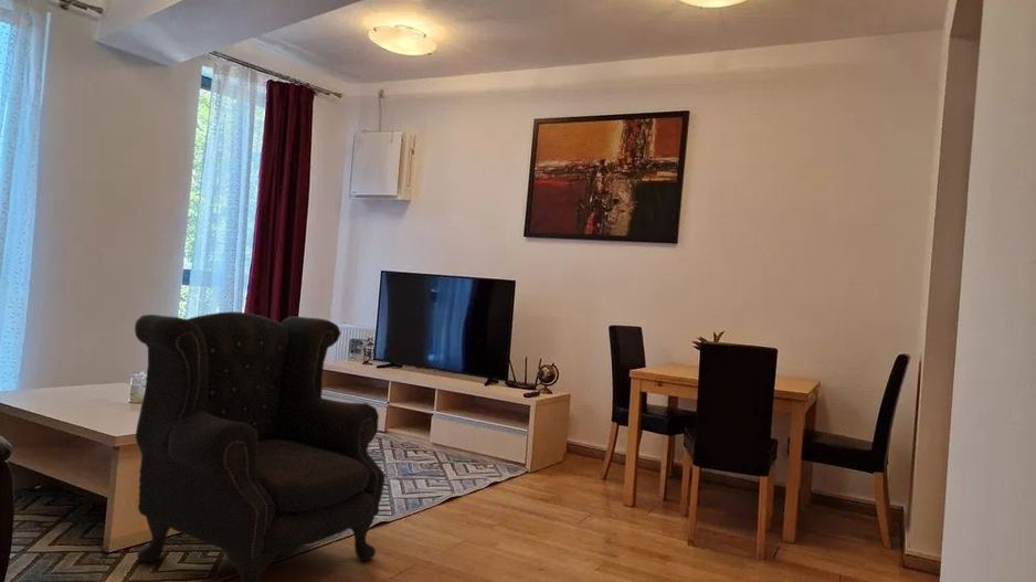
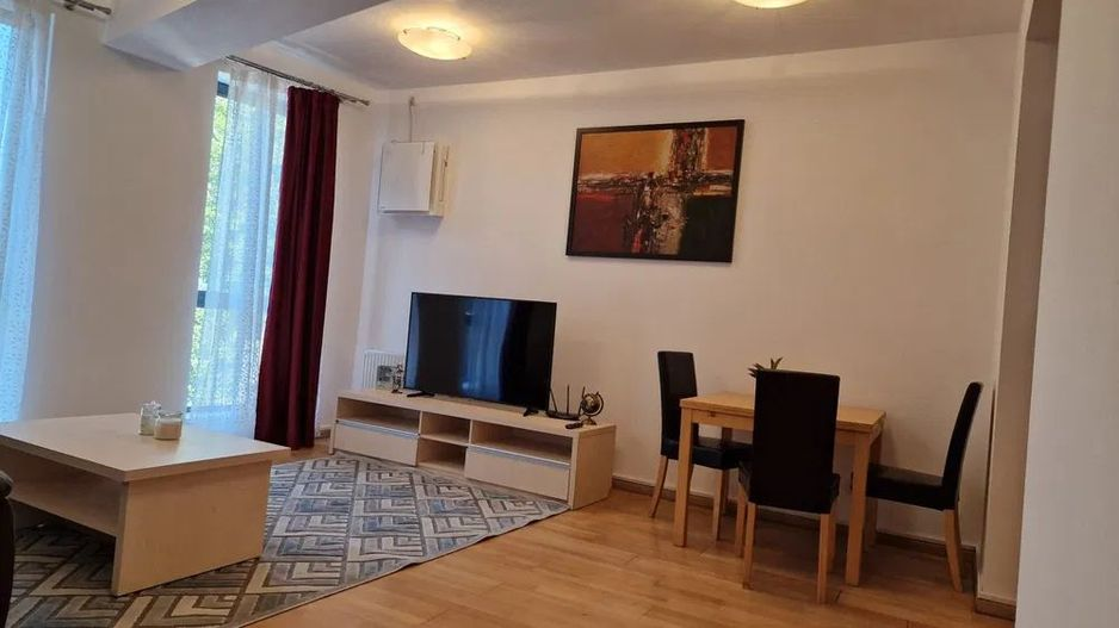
- armchair [134,310,387,582]
